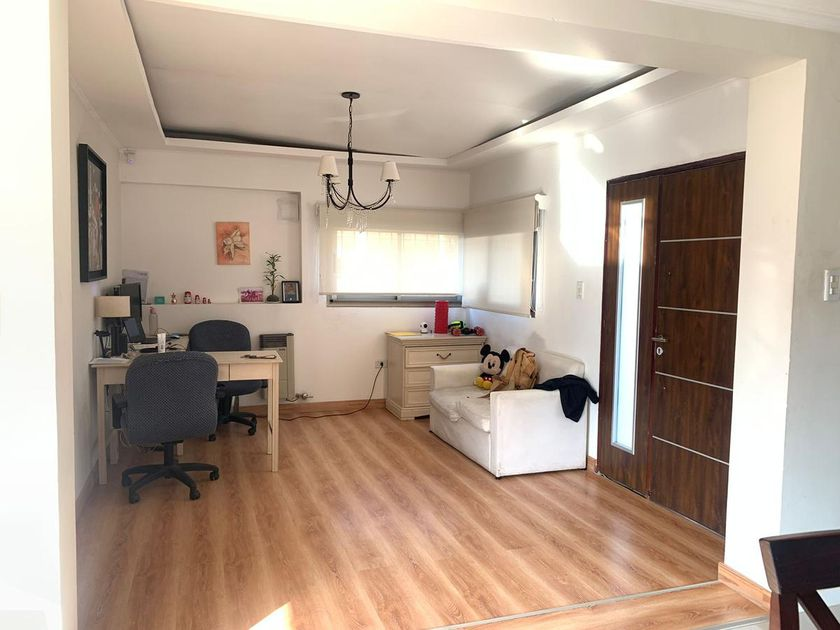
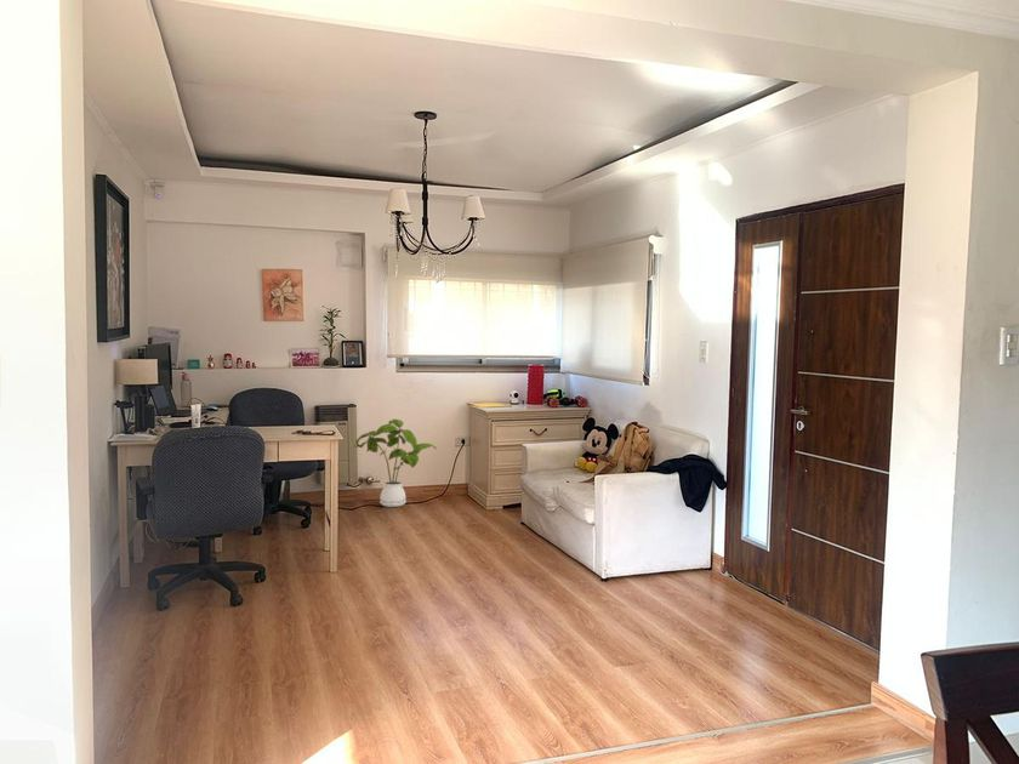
+ house plant [353,418,438,508]
